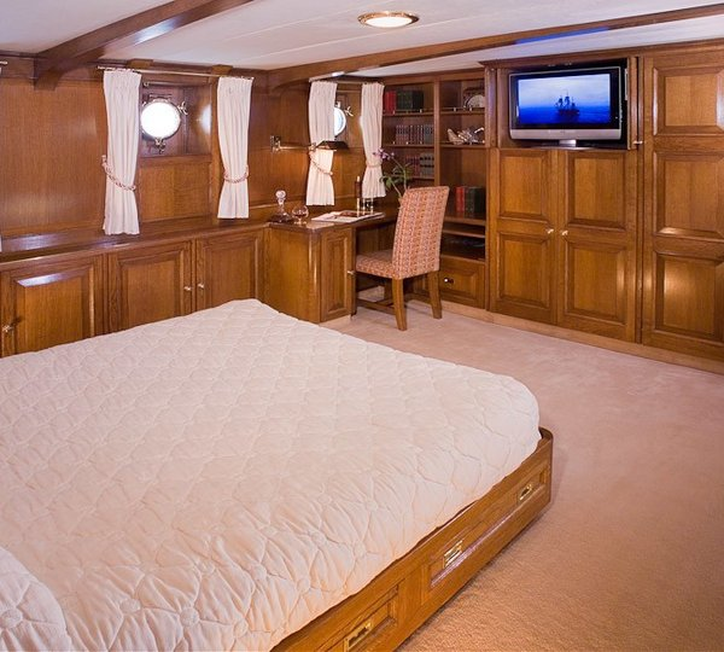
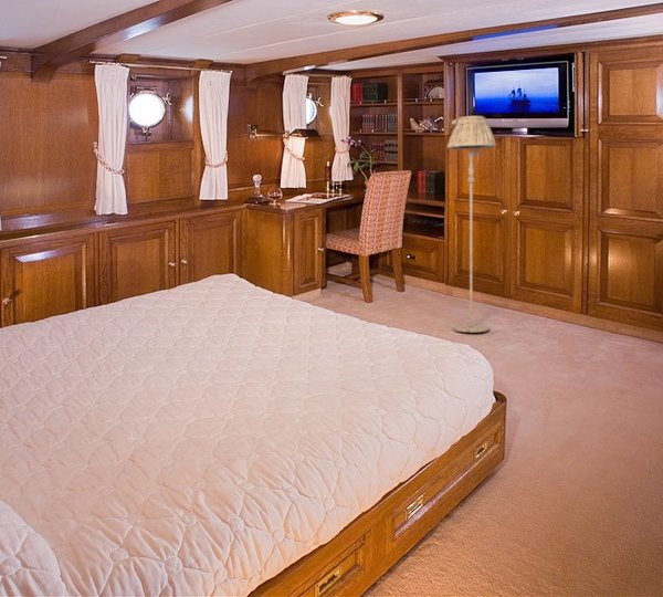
+ floor lamp [446,115,497,334]
